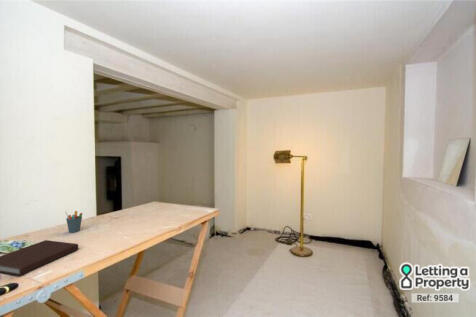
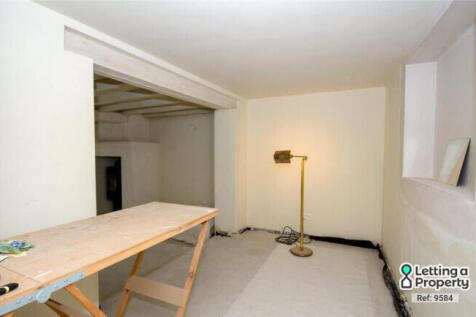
- notebook [0,239,79,277]
- pen holder [64,210,84,234]
